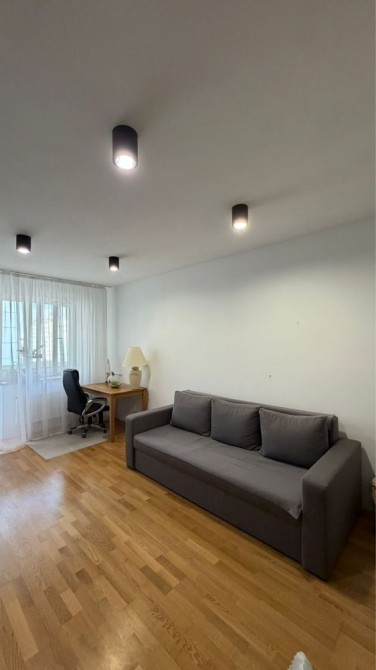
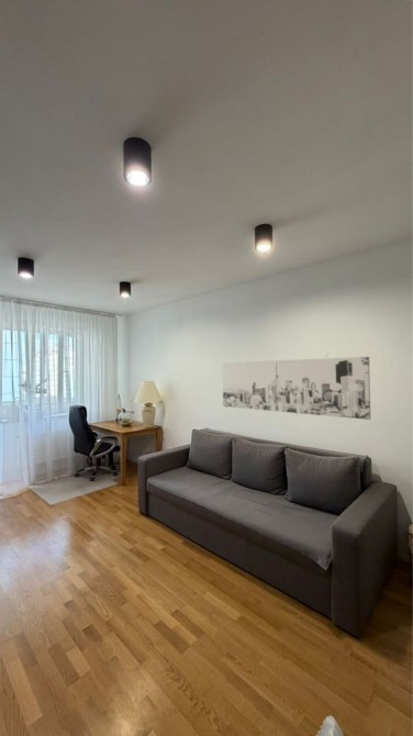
+ wall art [222,356,371,421]
